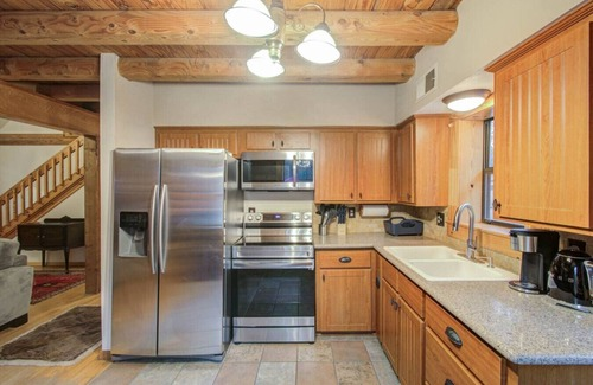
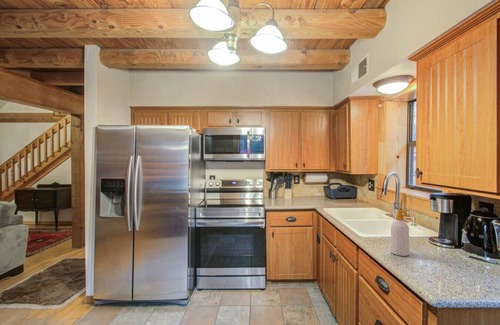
+ soap bottle [390,209,410,257]
